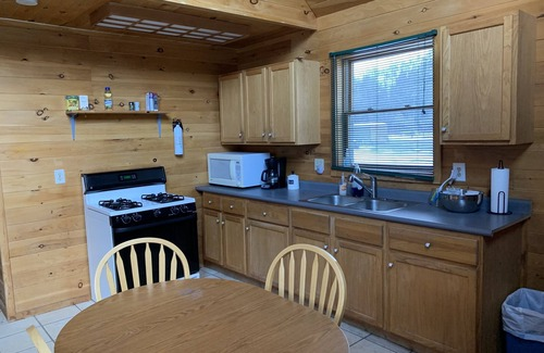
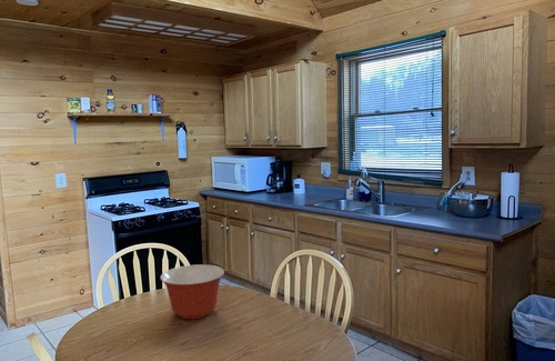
+ mixing bowl [159,263,225,320]
